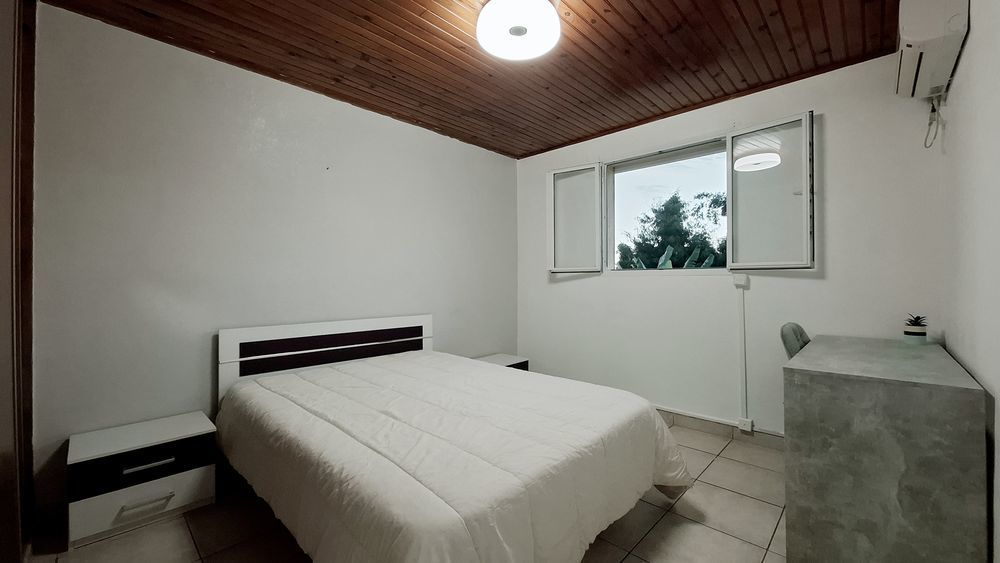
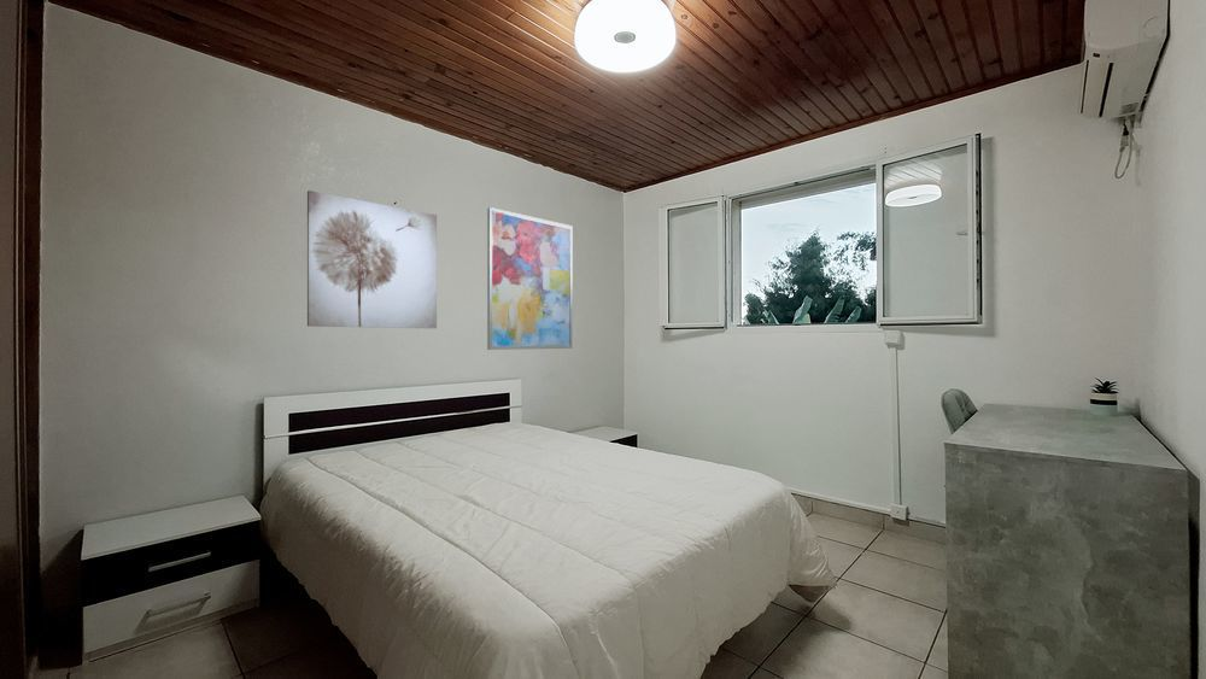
+ wall art [306,189,438,329]
+ wall art [486,206,573,351]
